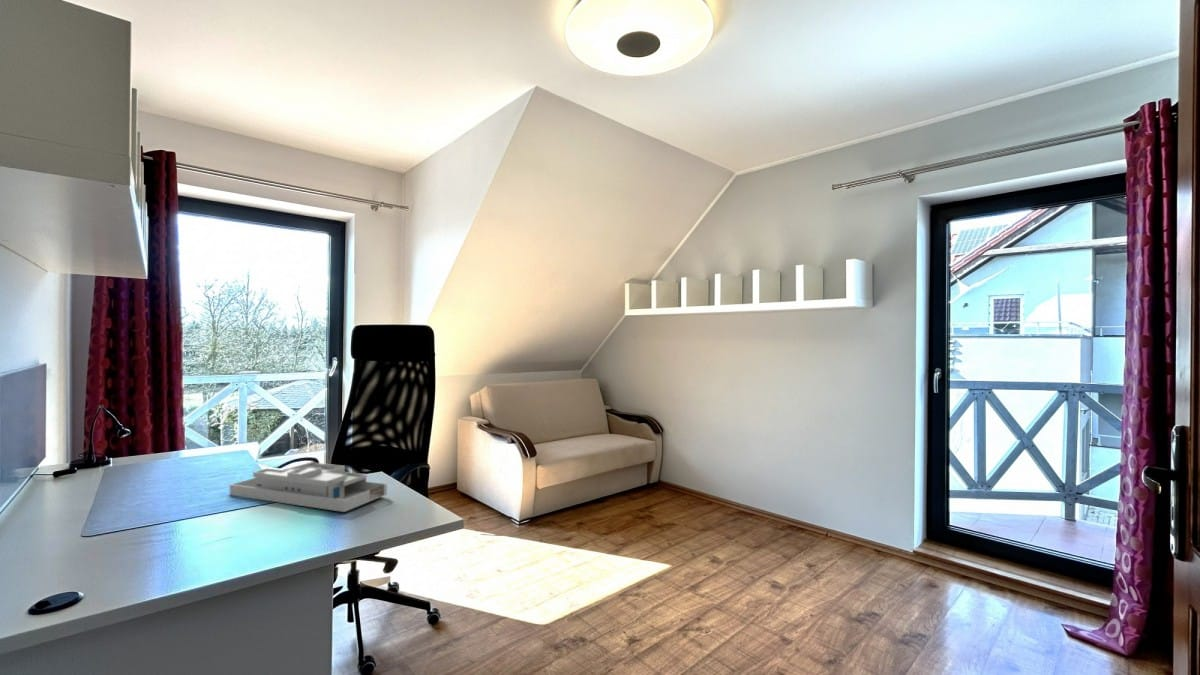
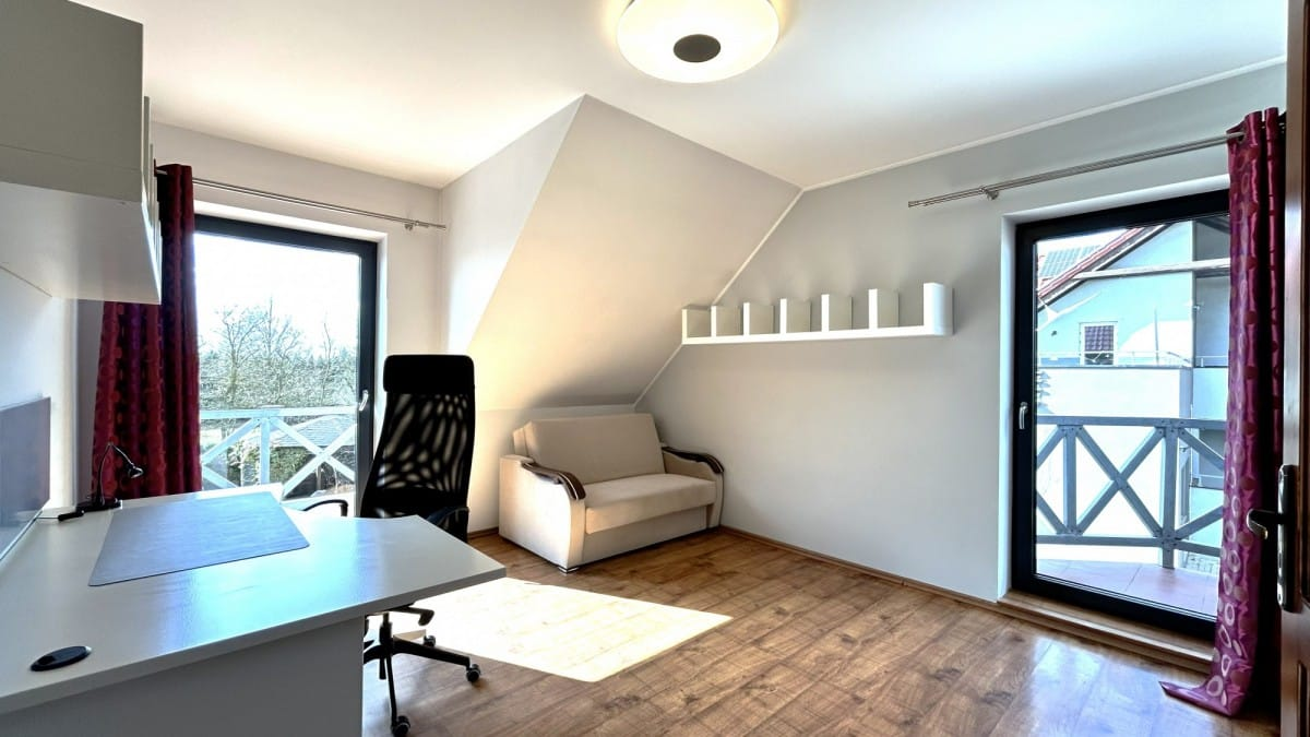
- desk organizer [229,461,388,513]
